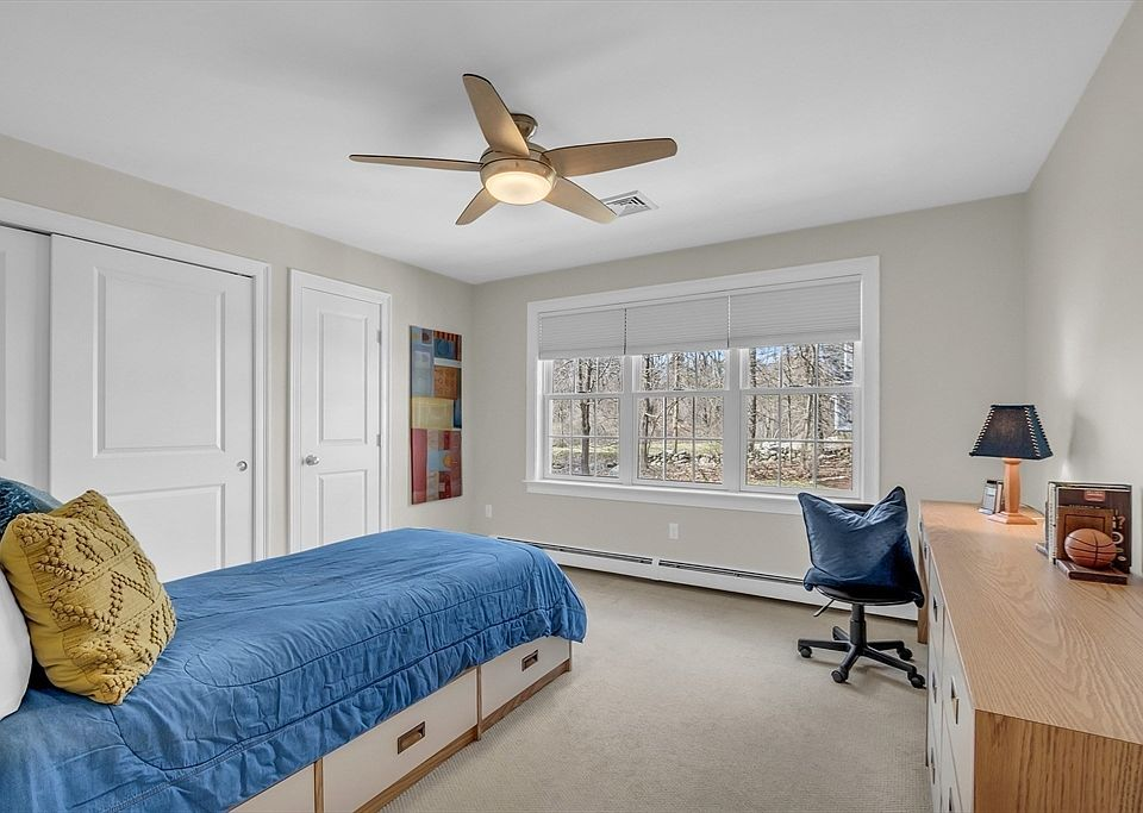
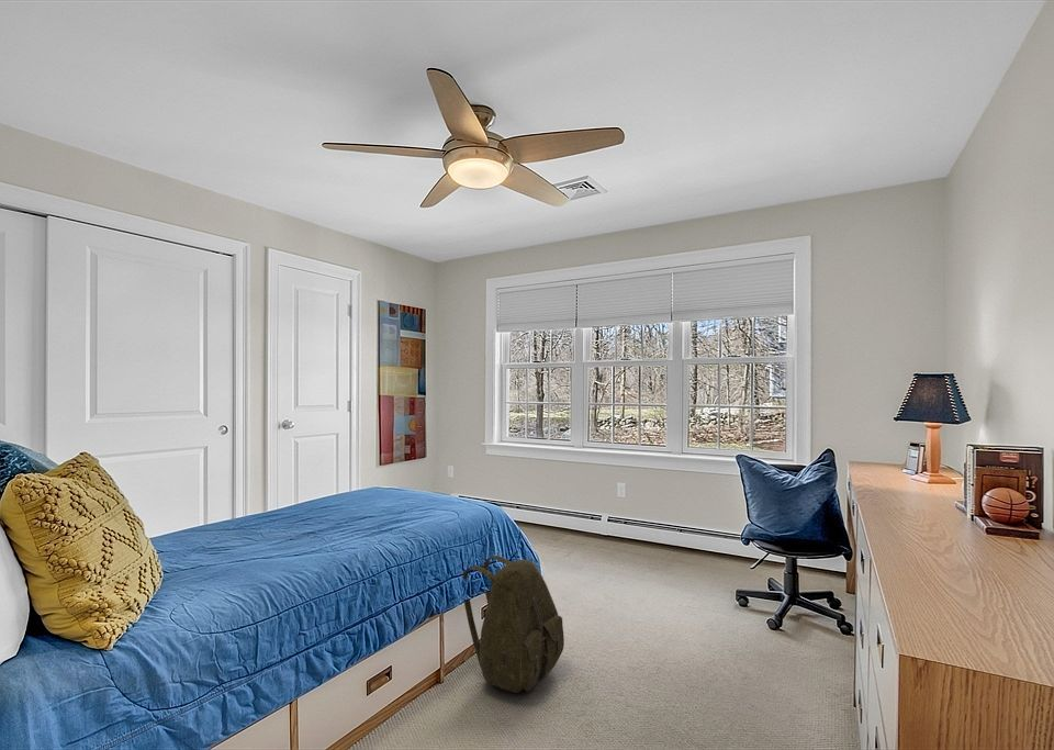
+ backpack [461,555,565,694]
